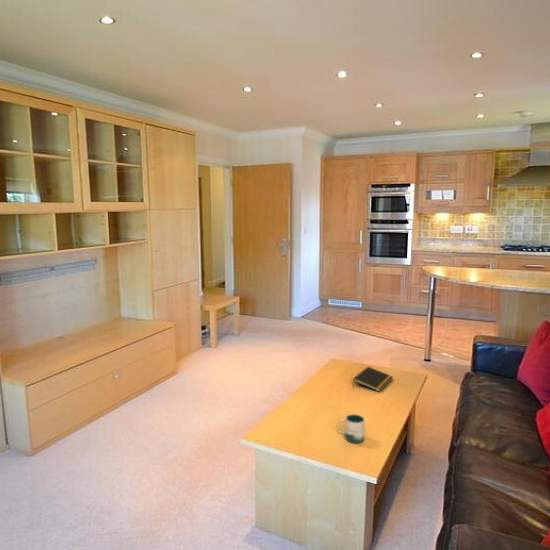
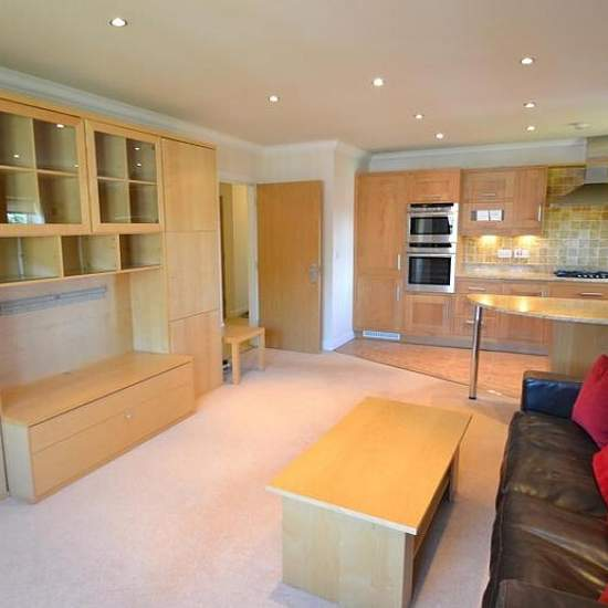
- notepad [352,366,394,393]
- mug [337,413,366,444]
